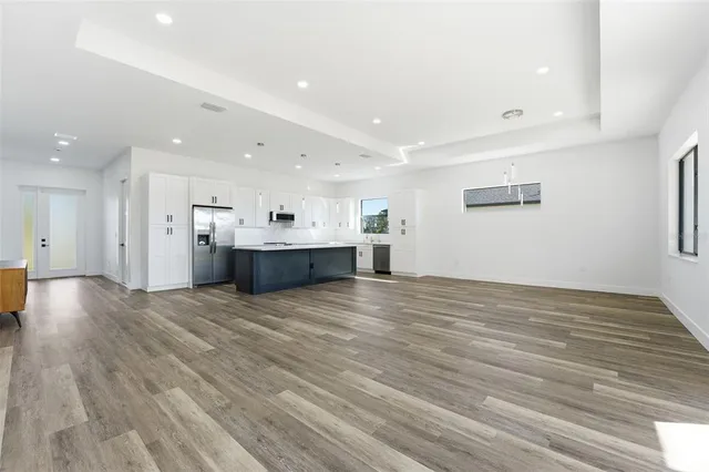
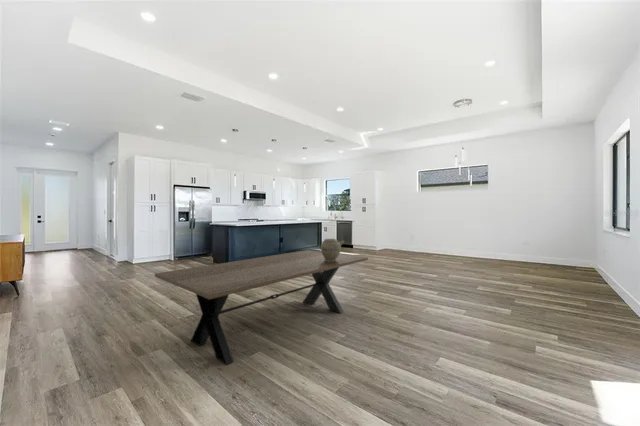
+ ceramic jug [320,238,345,262]
+ dining table [154,249,369,366]
